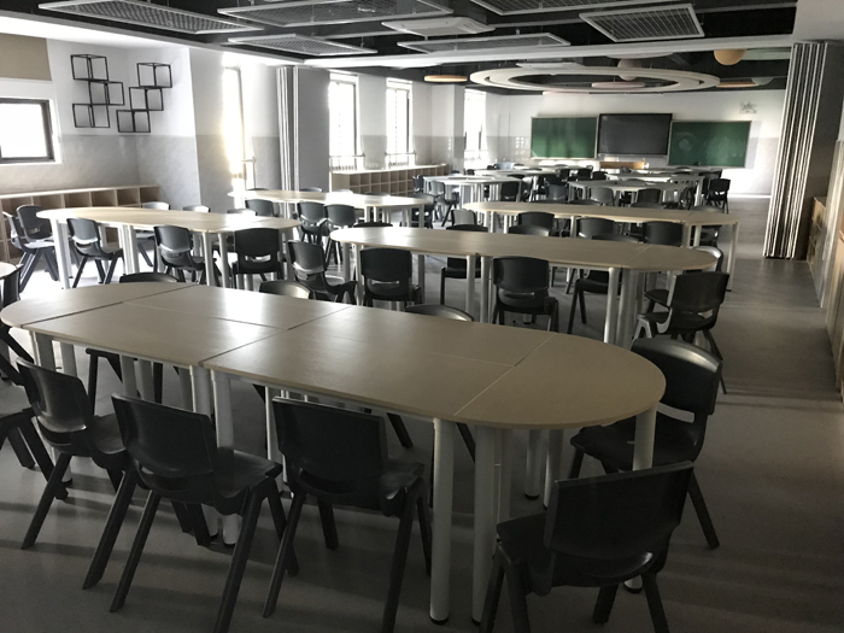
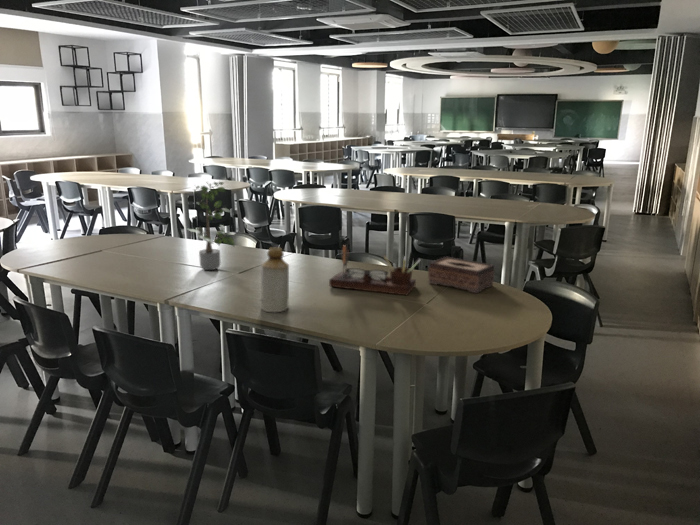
+ desk organizer [328,244,422,296]
+ potted plant [186,179,237,271]
+ bottle [260,246,290,313]
+ tissue box [427,256,496,294]
